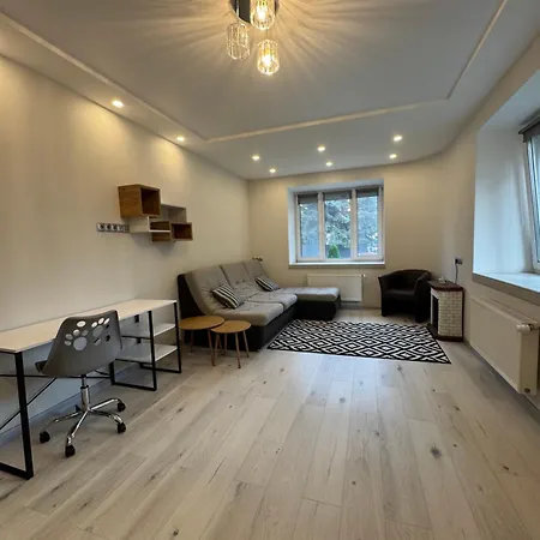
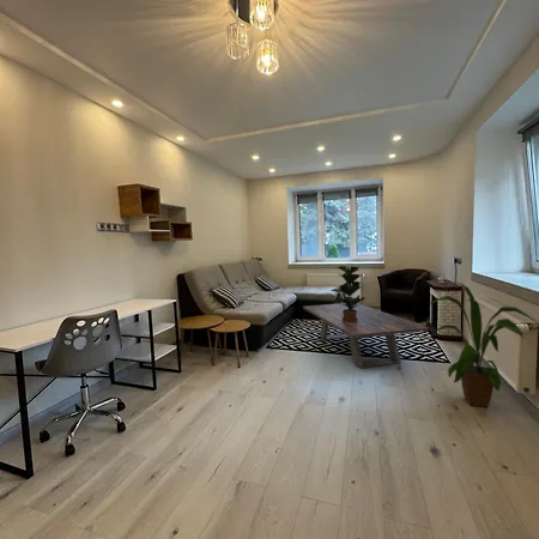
+ house plant [428,280,539,408]
+ potted plant [329,265,367,322]
+ coffee table [302,302,429,369]
